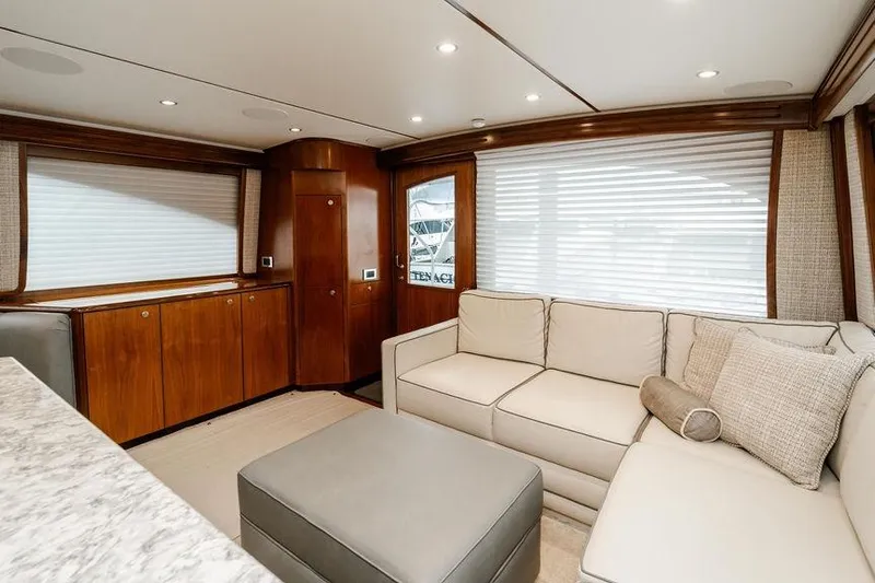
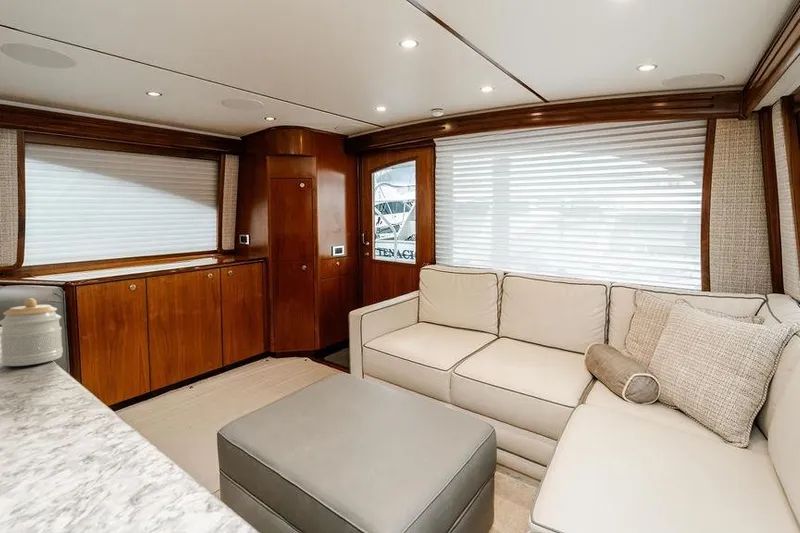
+ jar [0,298,64,367]
